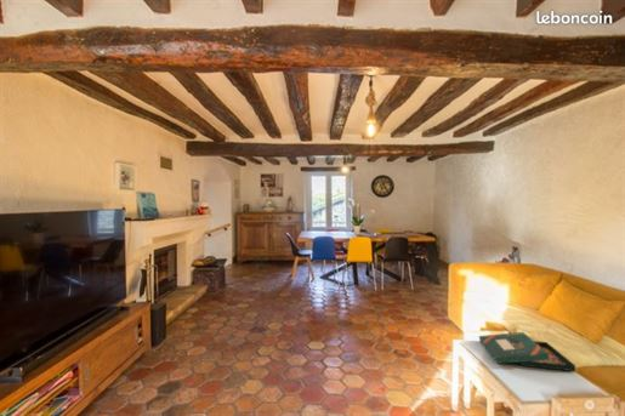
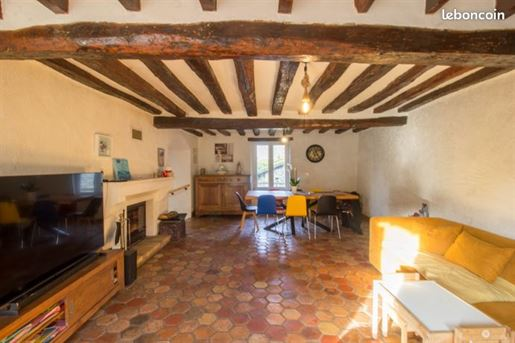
- board game [478,331,576,372]
